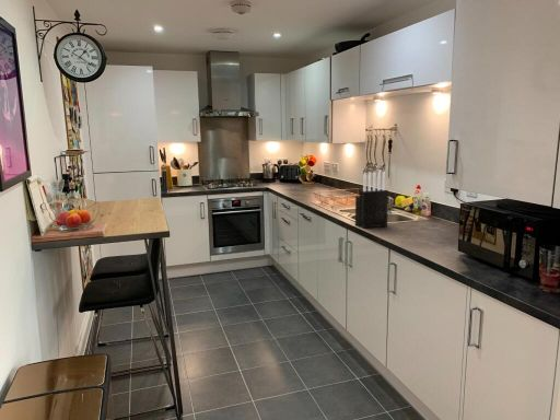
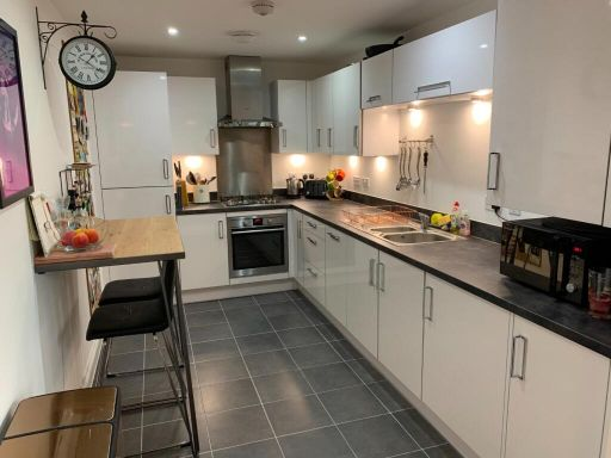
- knife block [354,171,389,230]
